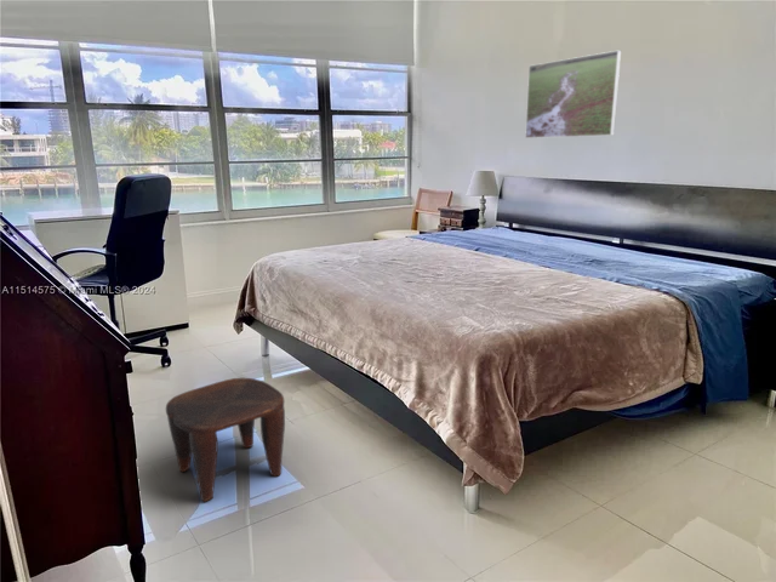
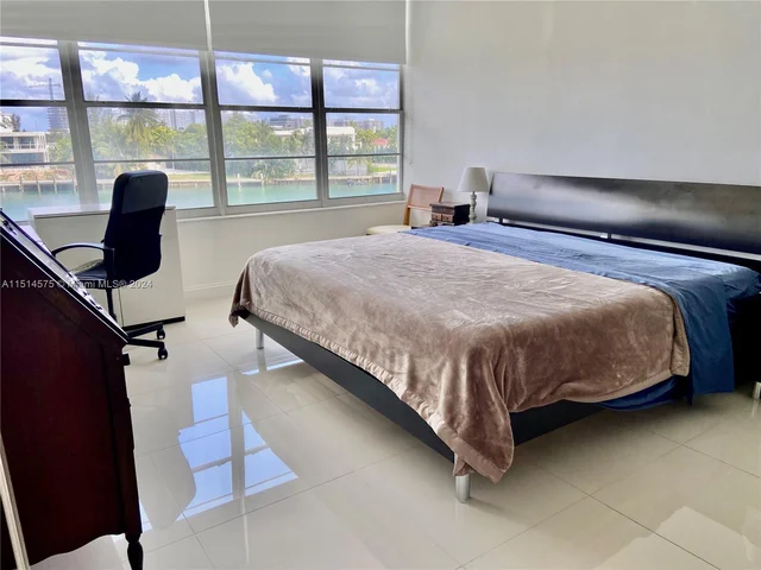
- stool [165,377,286,503]
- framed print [524,50,622,139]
